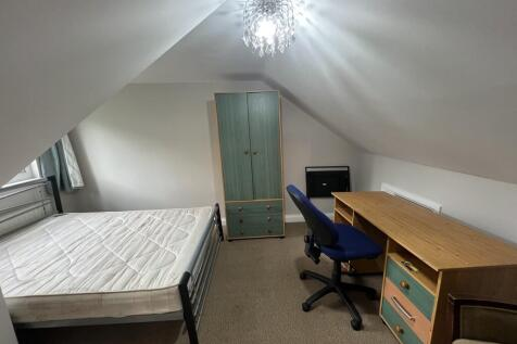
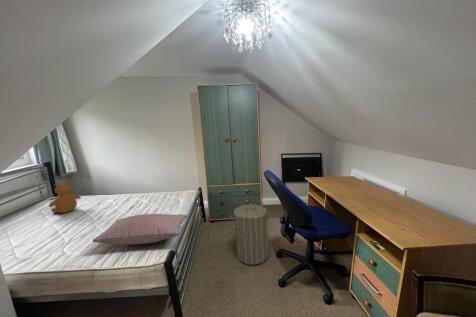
+ pillow [92,213,188,246]
+ teddy bear [48,179,82,214]
+ laundry hamper [229,202,272,266]
